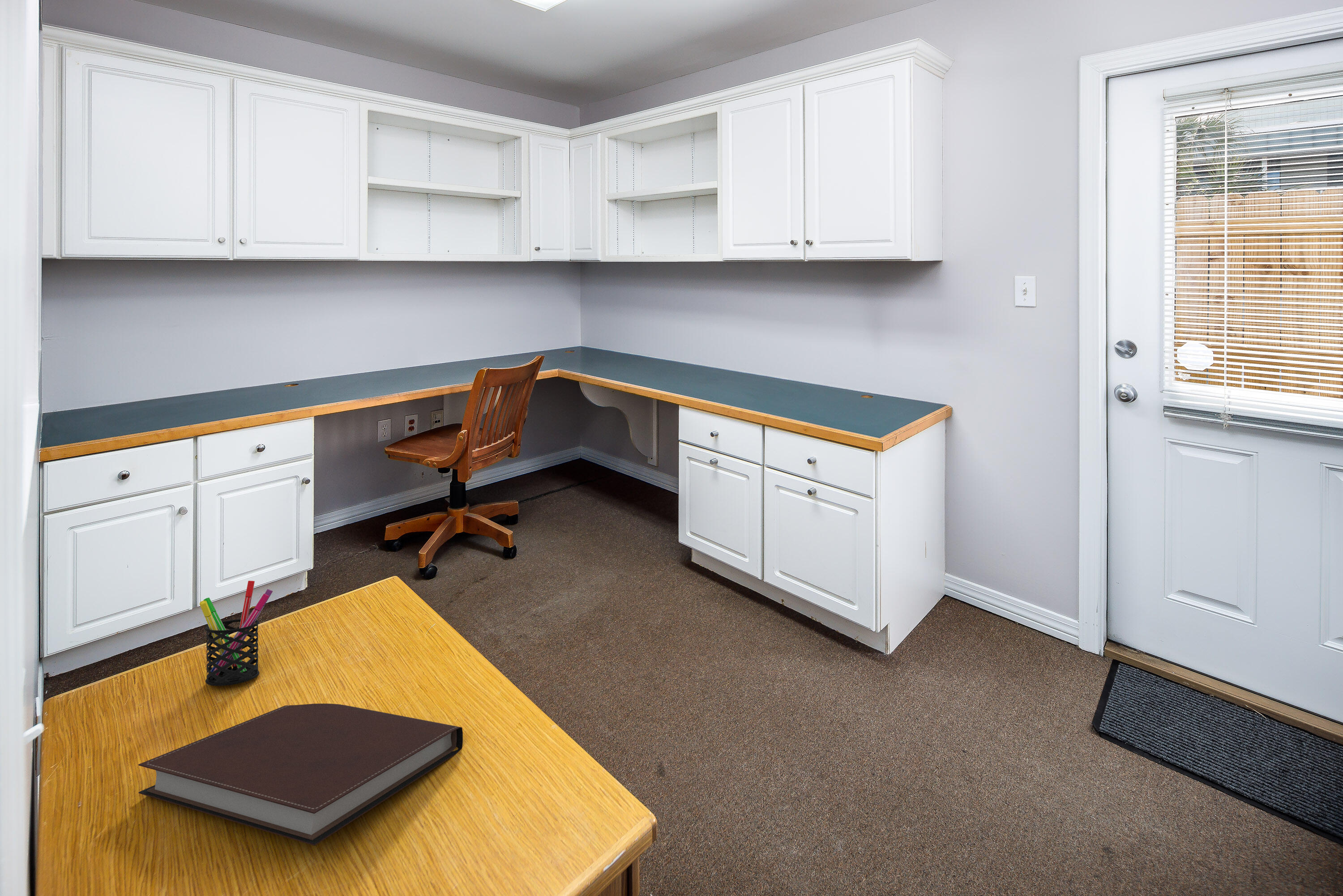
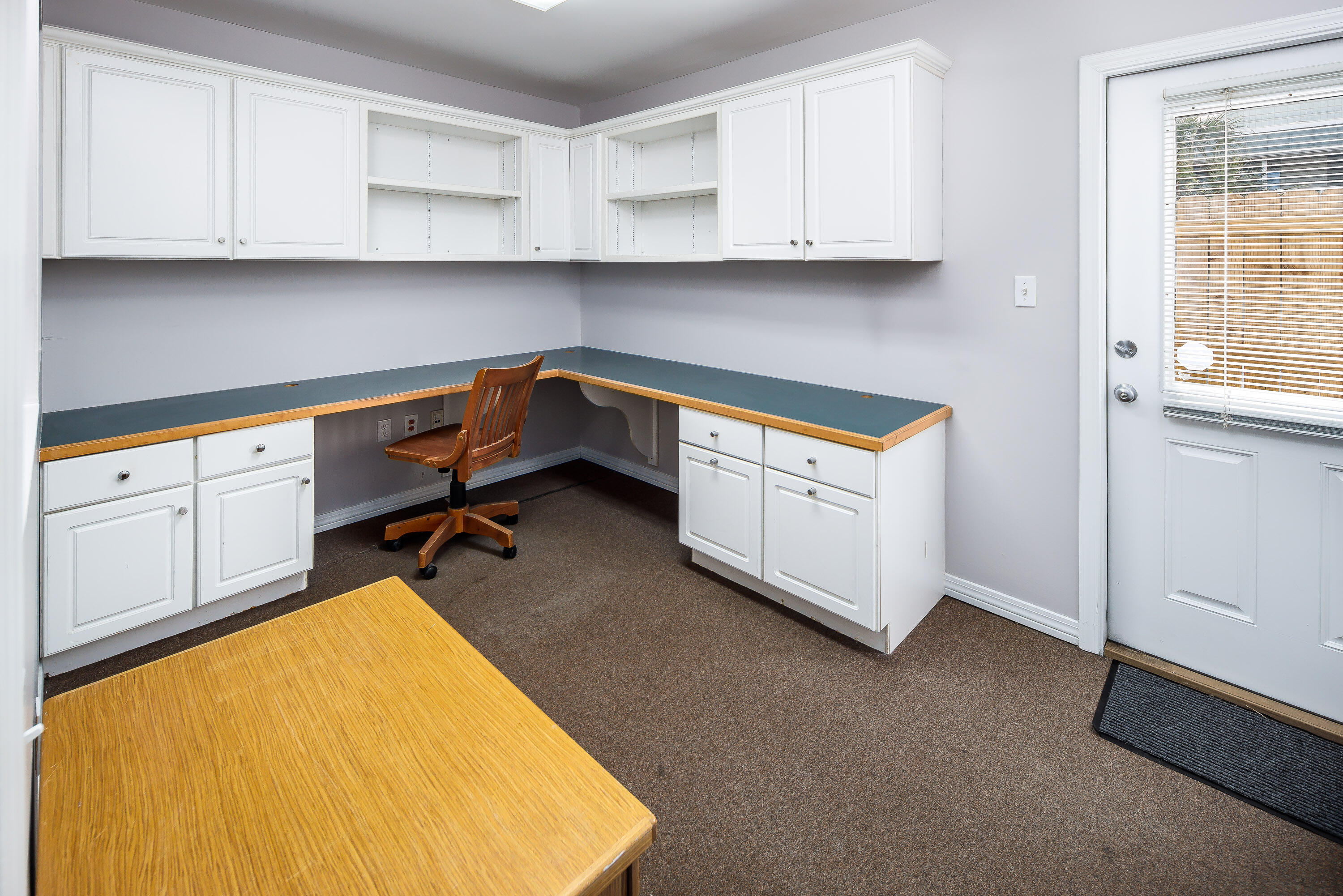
- pen holder [199,580,273,686]
- notebook [138,703,463,846]
